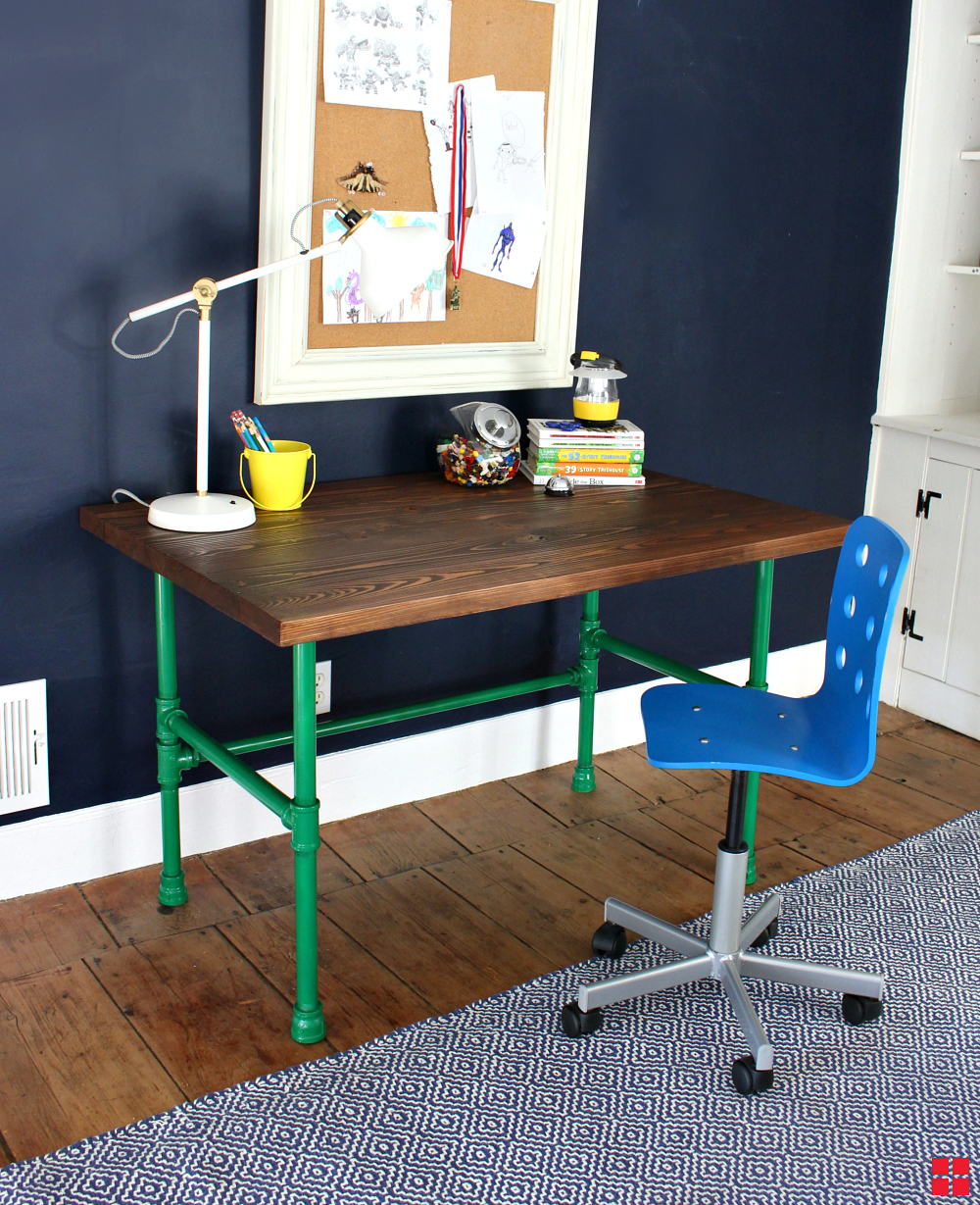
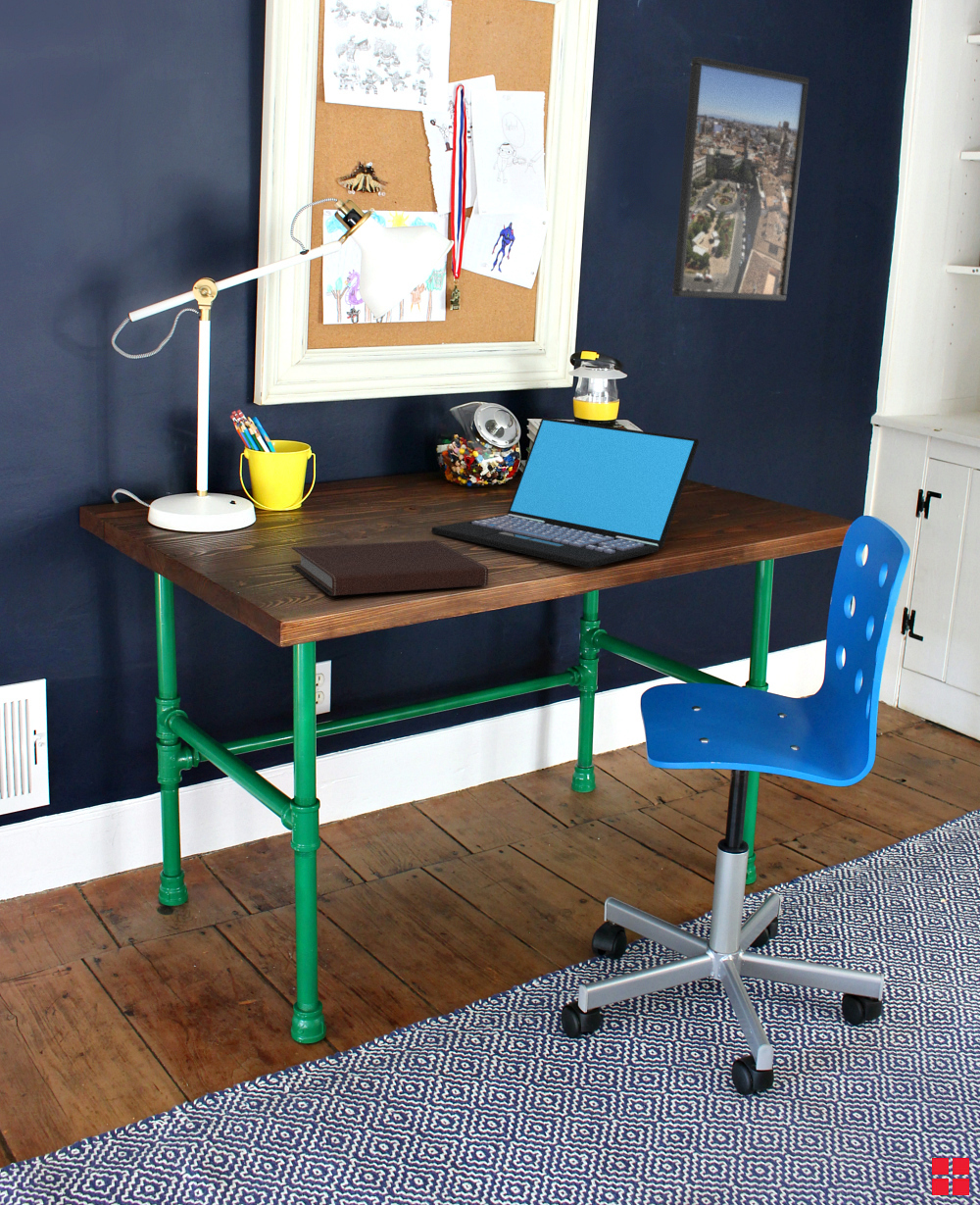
+ laptop [430,417,701,570]
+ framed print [671,56,809,302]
+ notebook [290,539,489,597]
